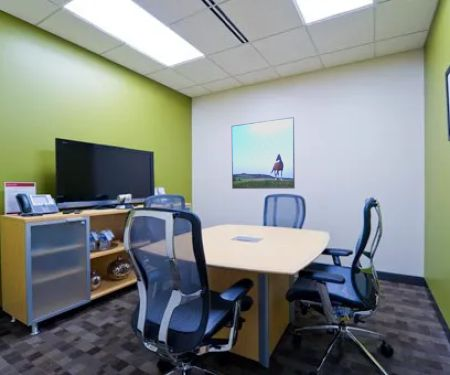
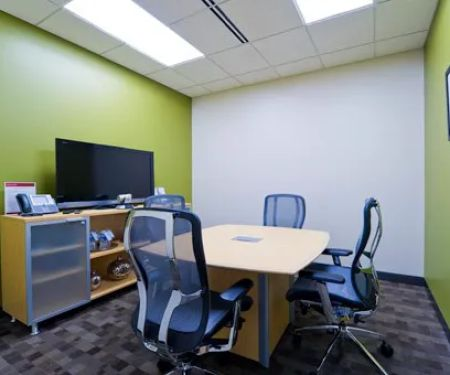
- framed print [231,116,296,190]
